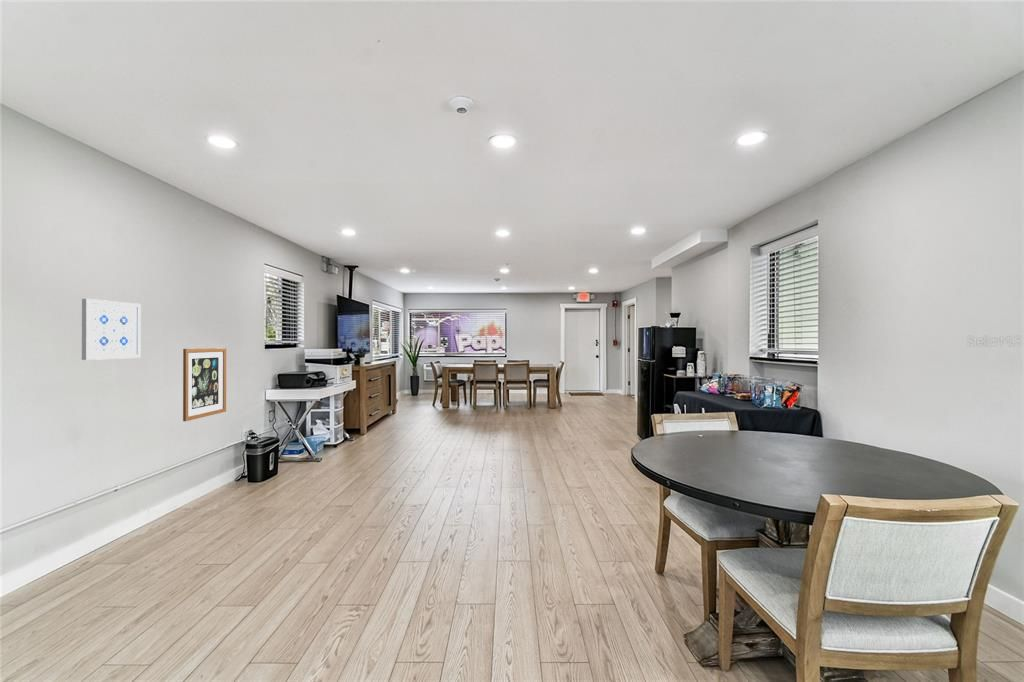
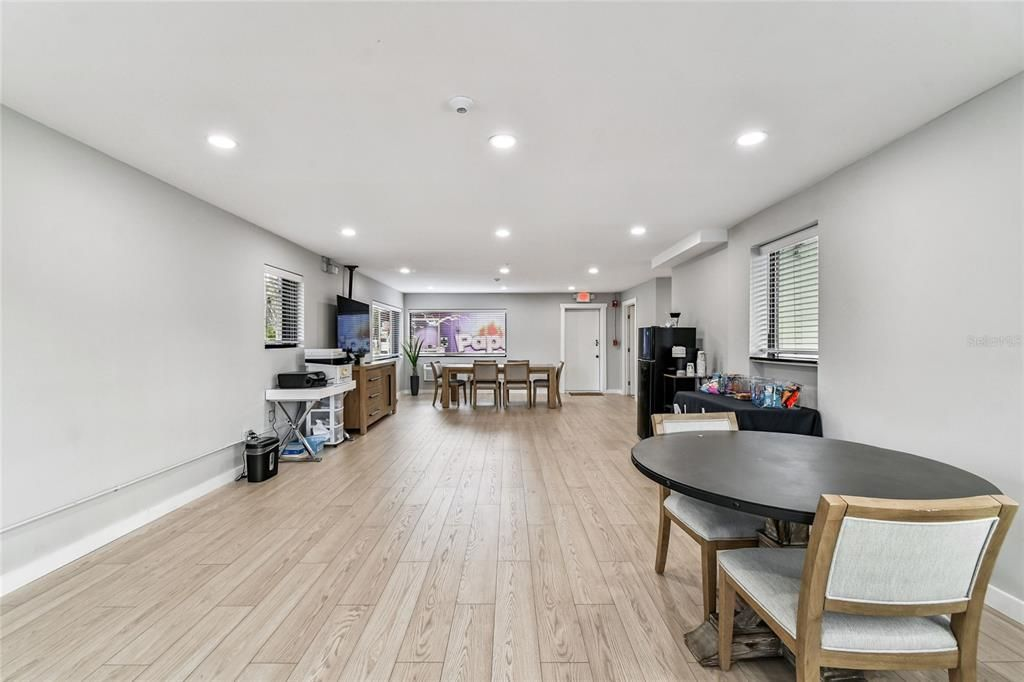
- wall art [182,347,227,422]
- wall art [81,298,142,361]
